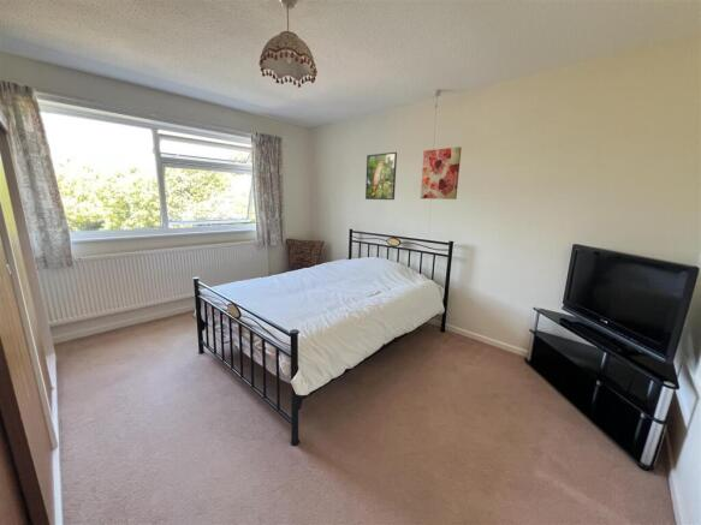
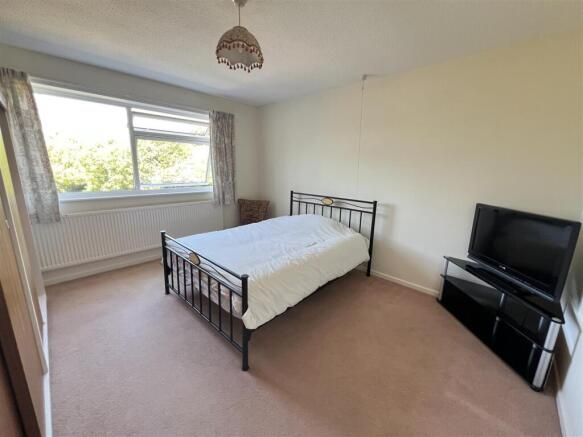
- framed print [364,151,398,201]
- wall art [420,145,463,201]
